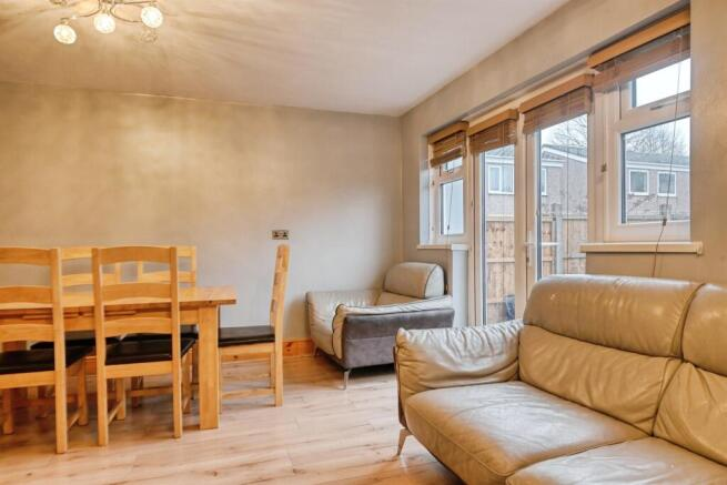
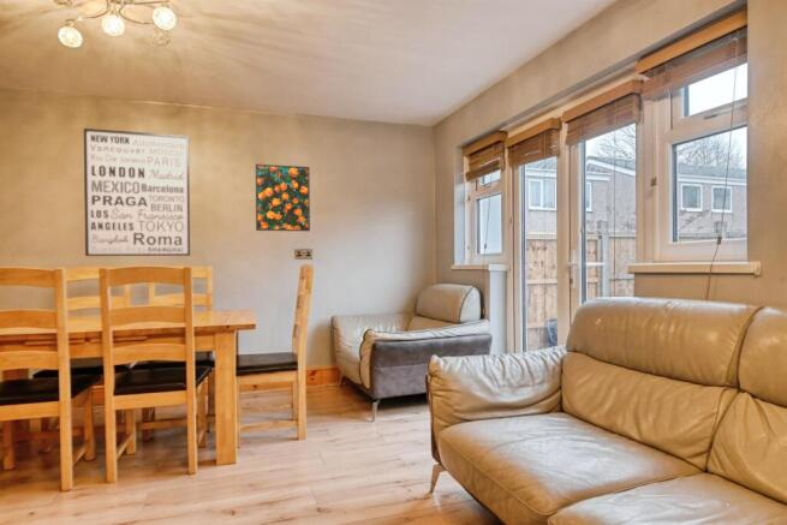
+ wall art [83,127,191,257]
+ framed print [255,163,311,232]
